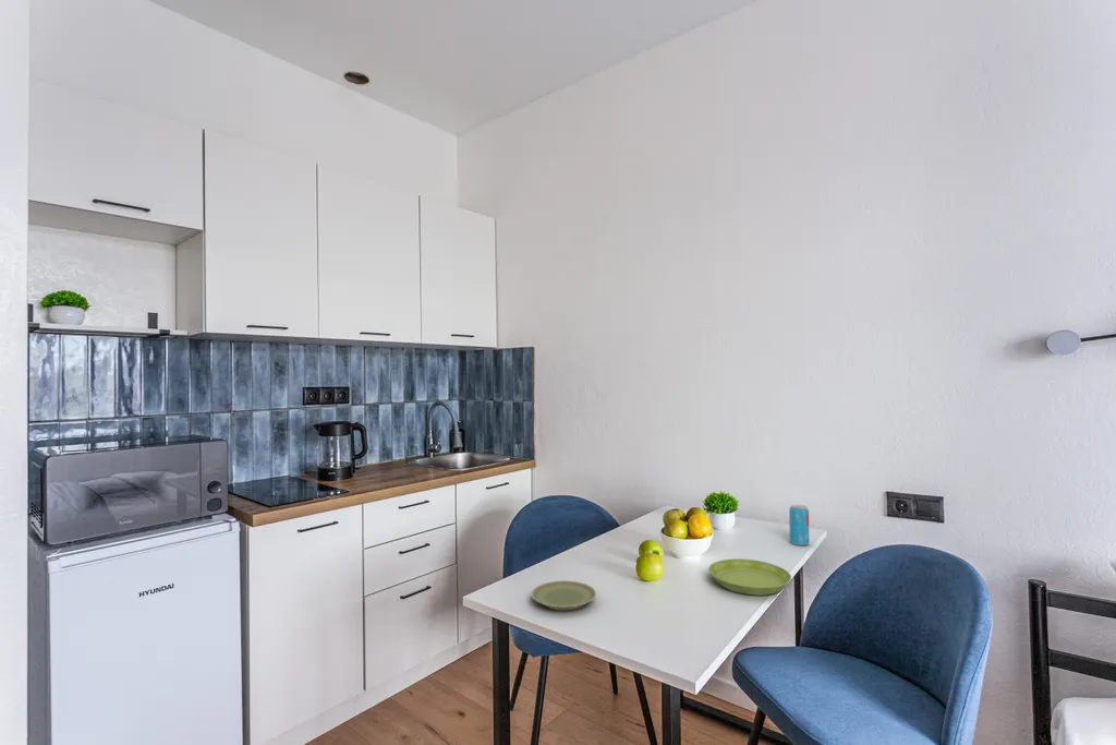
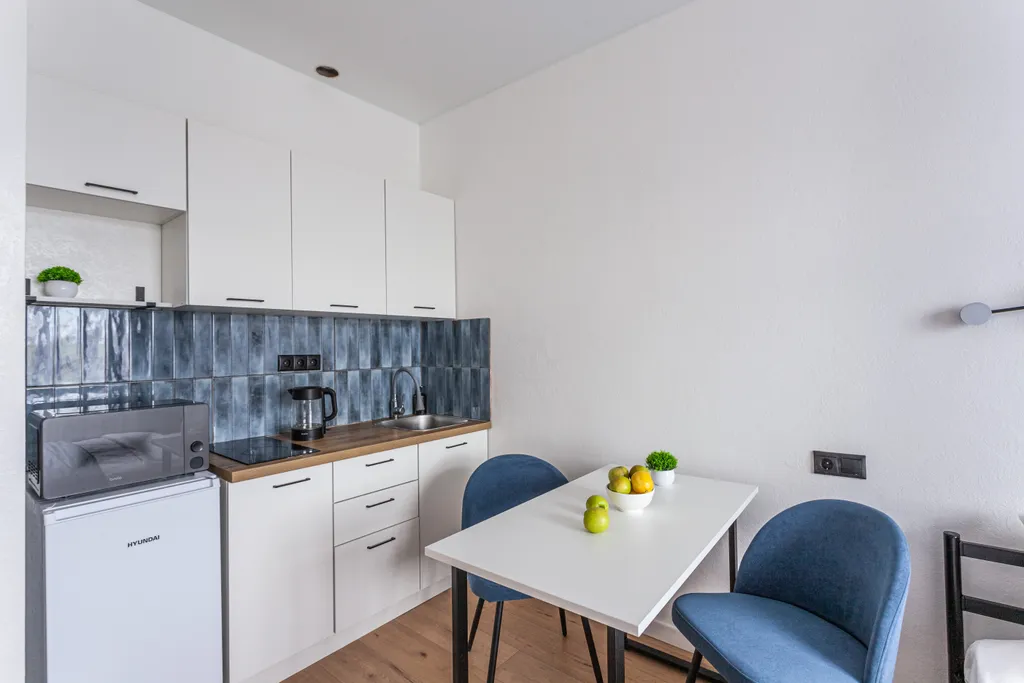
- saucer [707,557,792,597]
- plate [531,579,597,611]
- beverage can [788,504,810,546]
